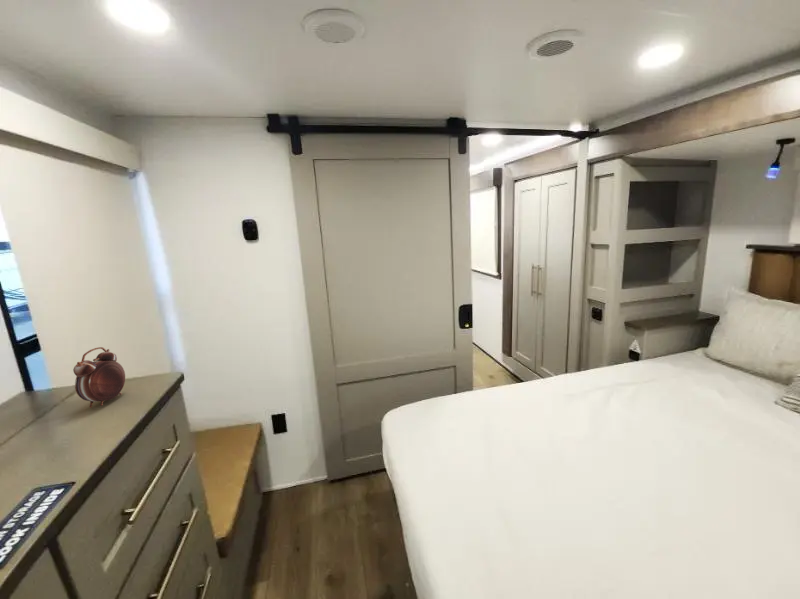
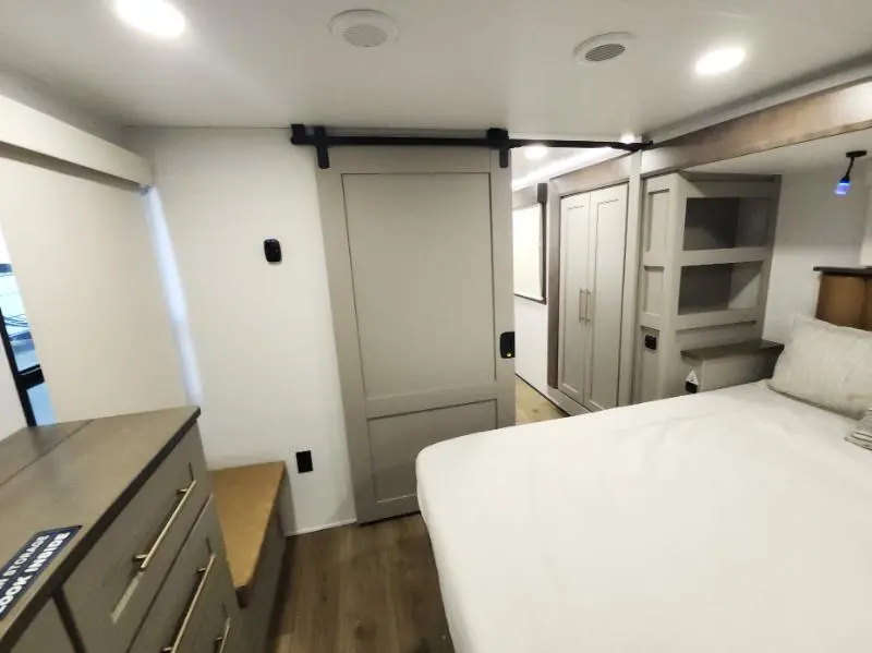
- alarm clock [72,346,126,409]
